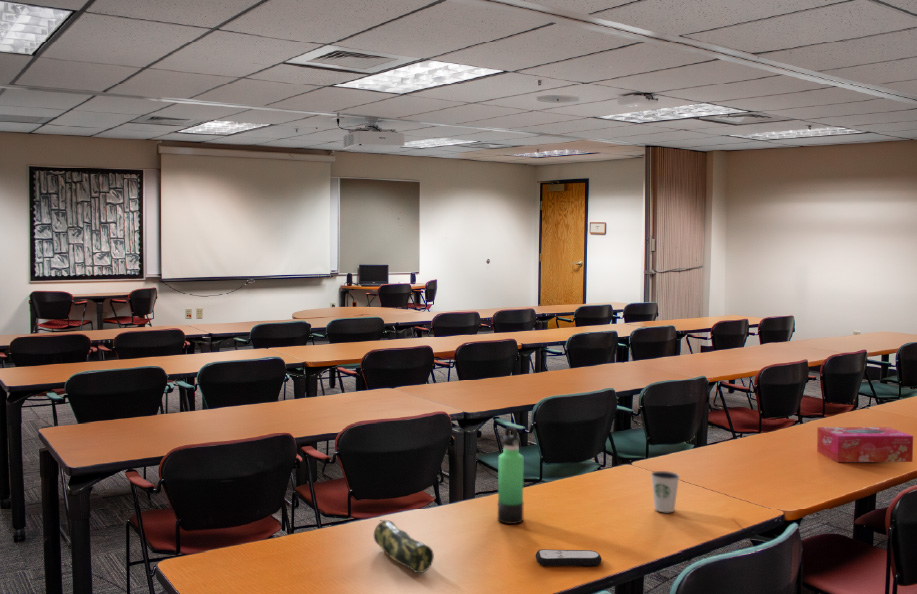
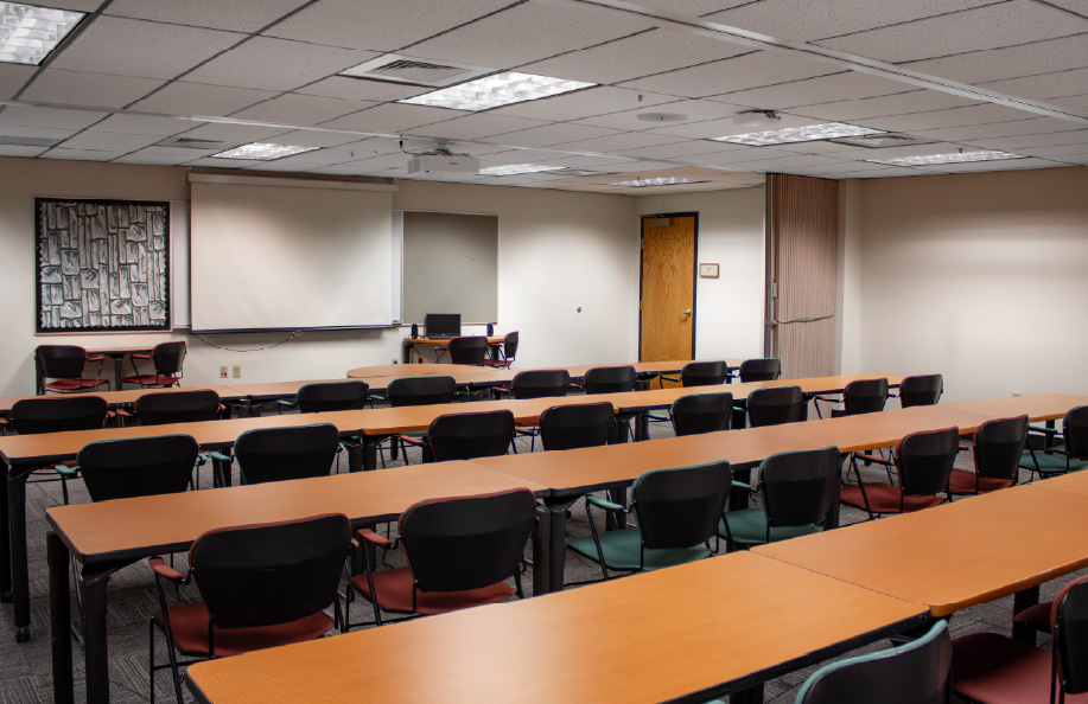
- tissue box [816,426,914,463]
- pencil case [373,519,435,574]
- remote control [535,548,603,567]
- dixie cup [650,470,681,513]
- thermos bottle [497,425,525,525]
